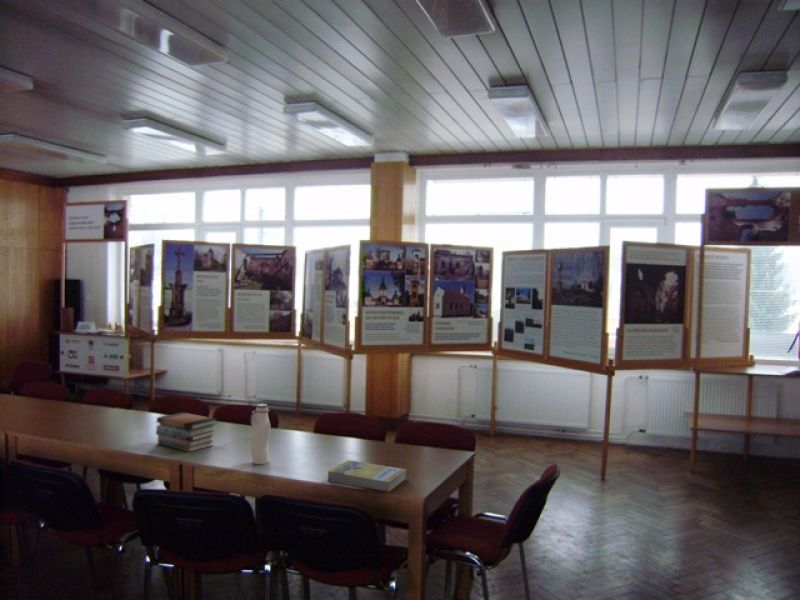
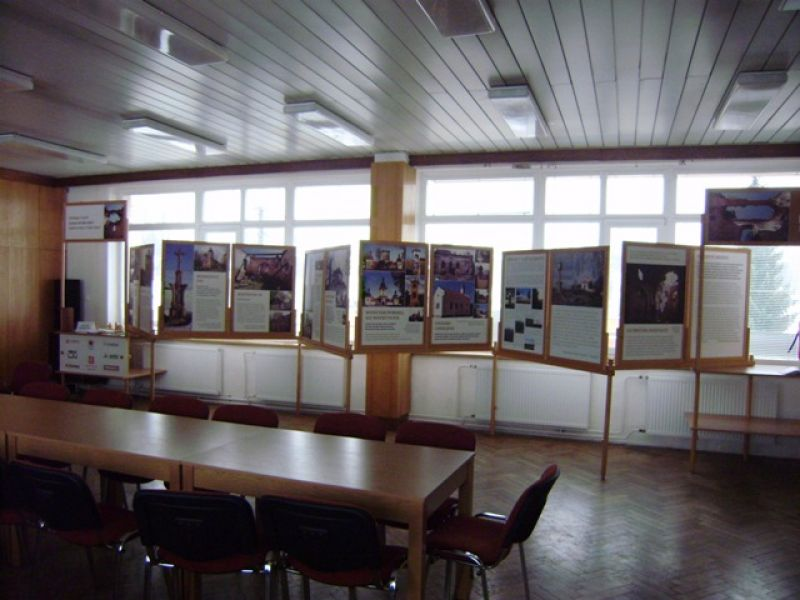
- book [326,459,408,493]
- water bottle [249,403,271,465]
- book stack [155,411,218,453]
